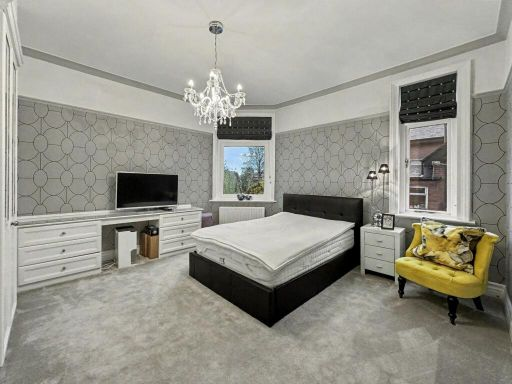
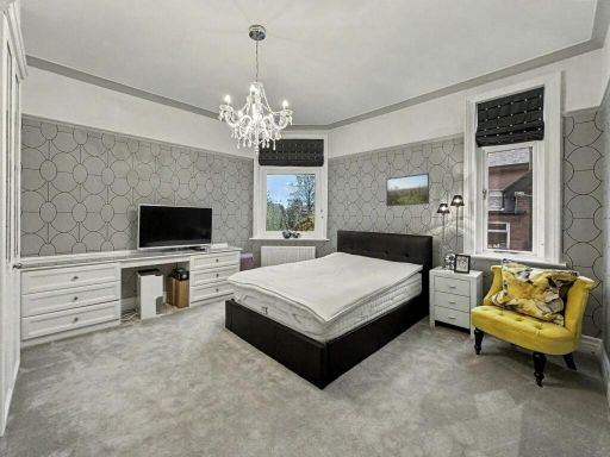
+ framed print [385,173,430,207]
